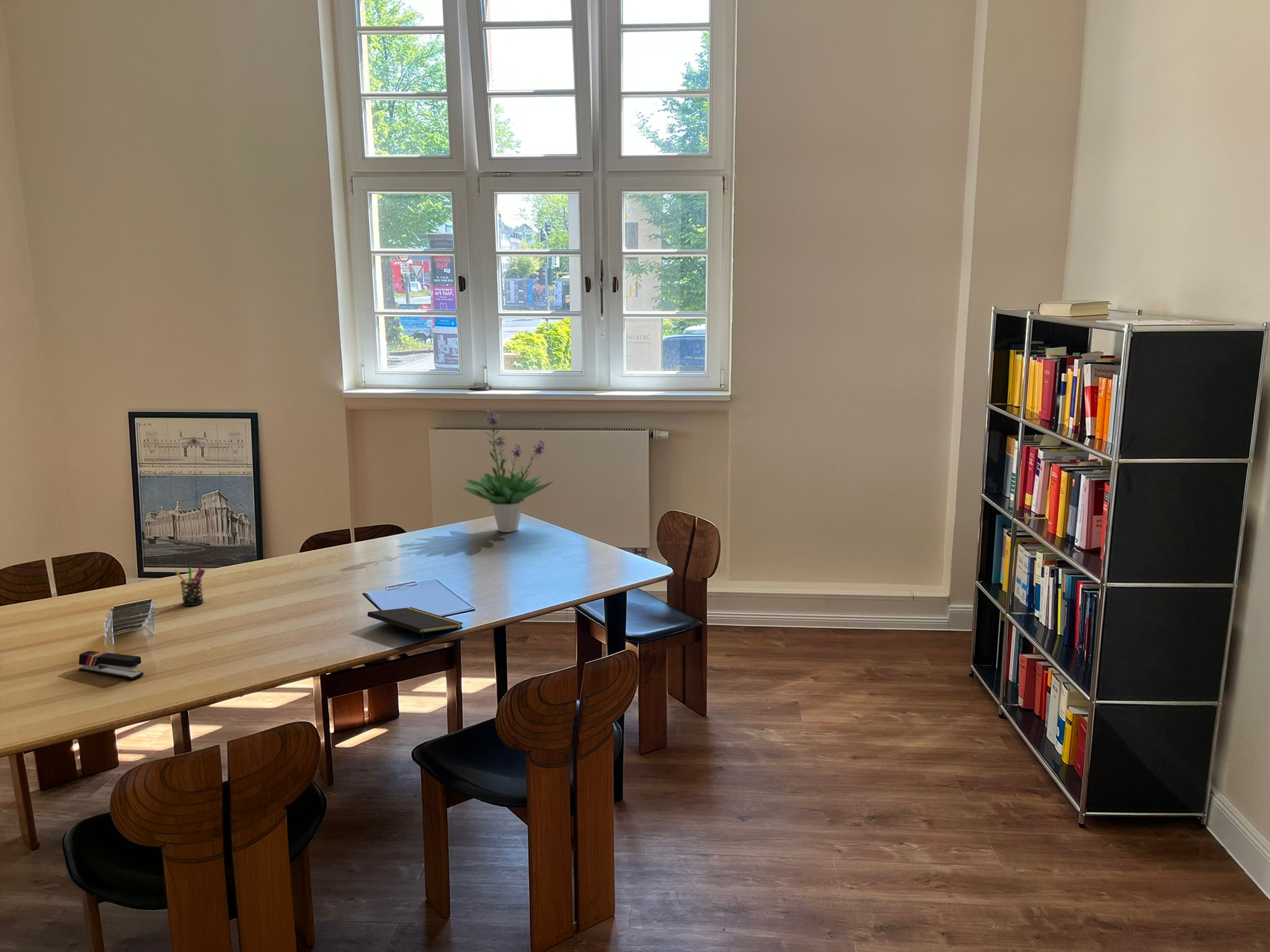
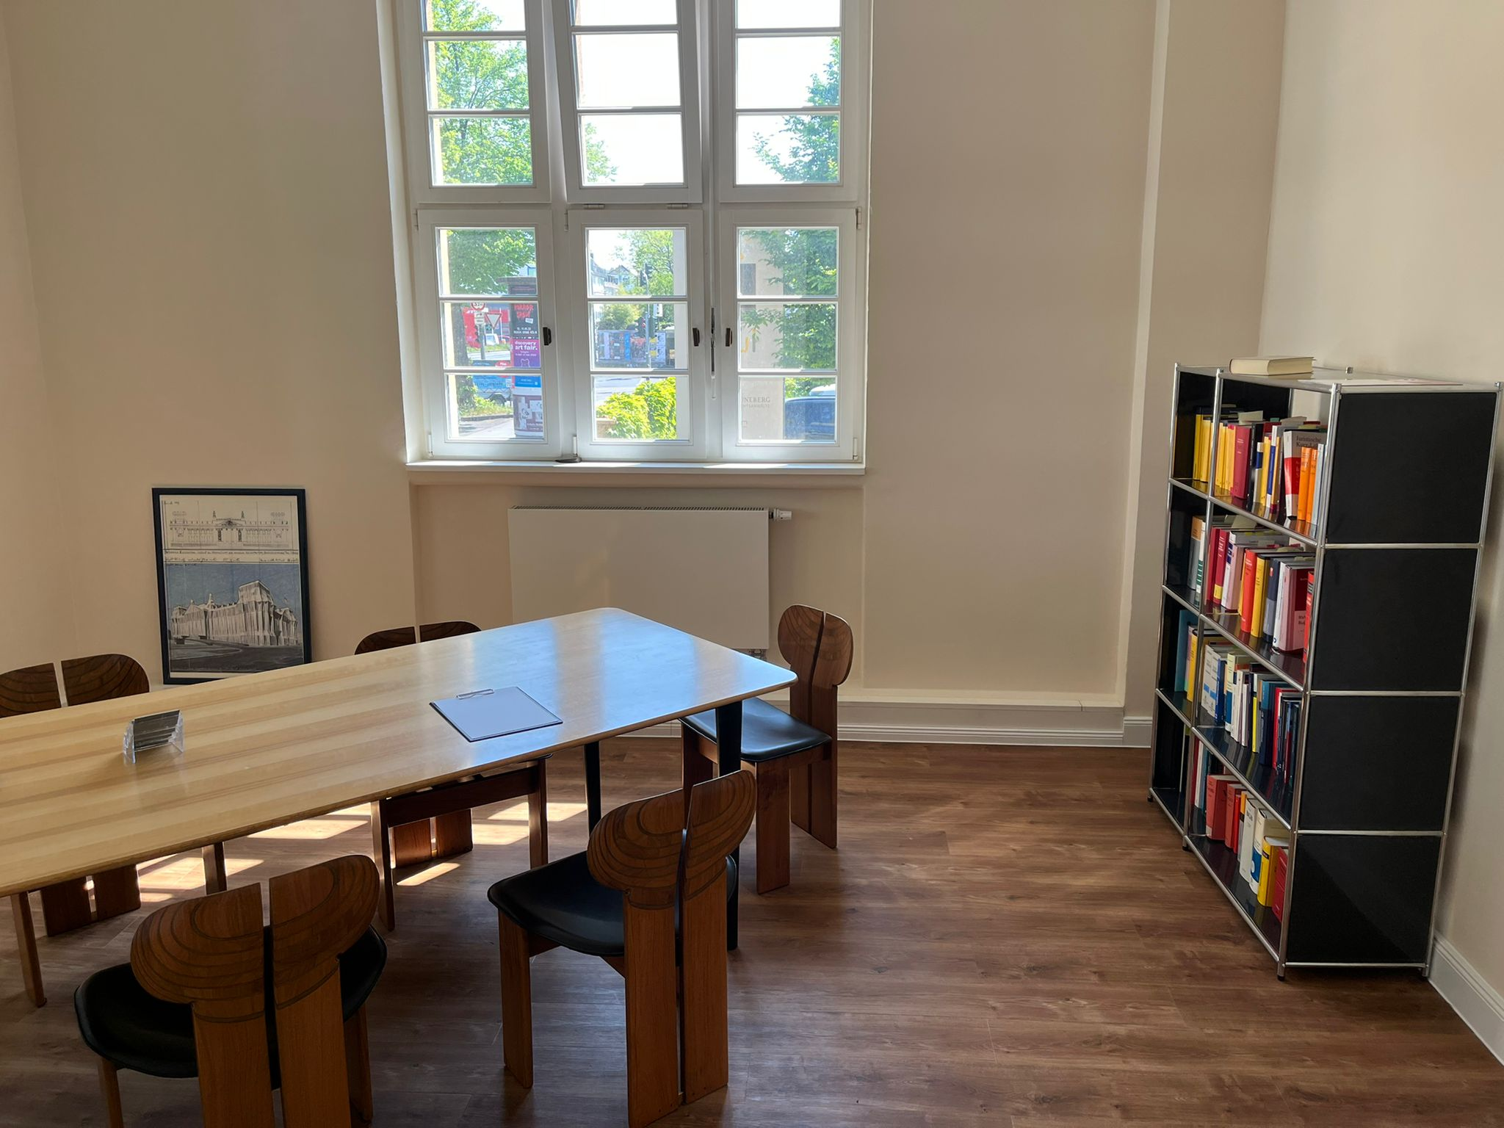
- potted plant [461,409,555,532]
- stapler [78,650,144,680]
- pen holder [174,563,206,606]
- notepad [367,607,464,645]
